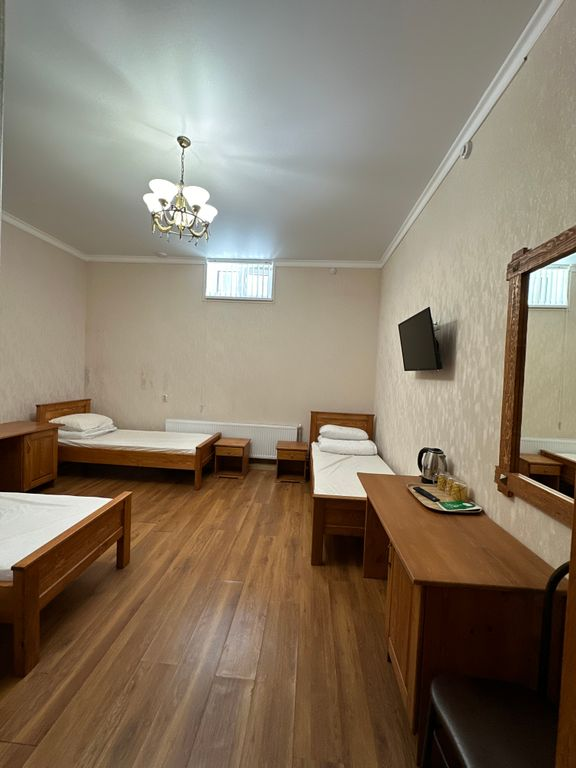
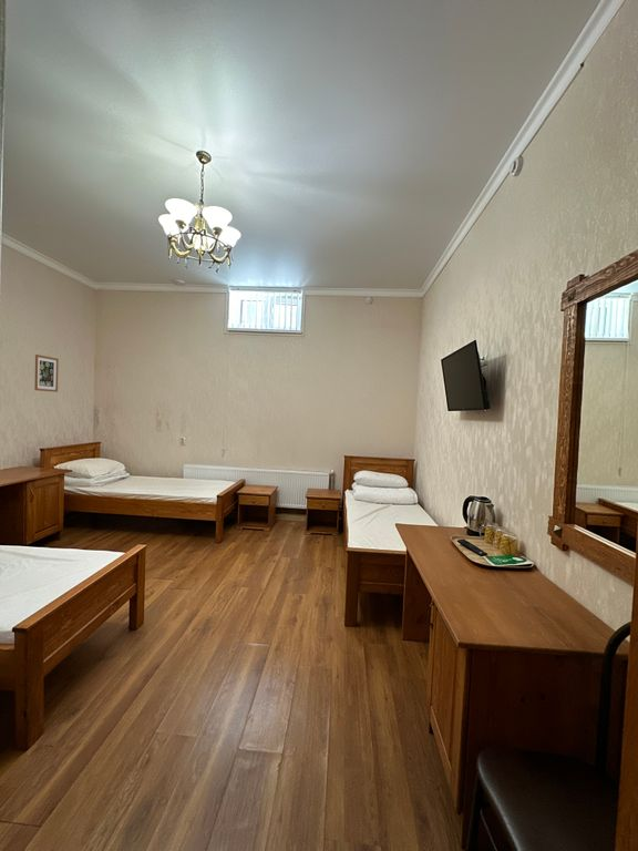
+ wall art [33,353,60,393]
